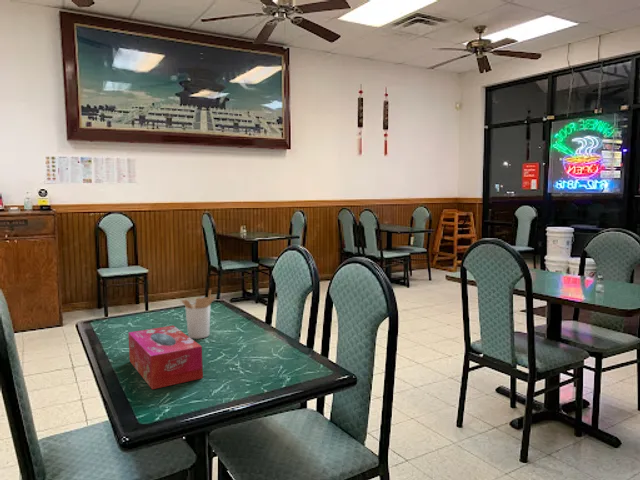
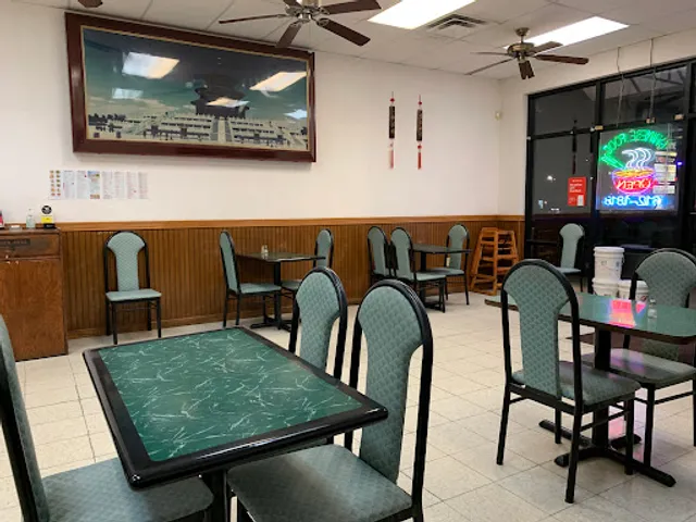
- tissue box [127,324,204,390]
- utensil holder [180,289,216,340]
